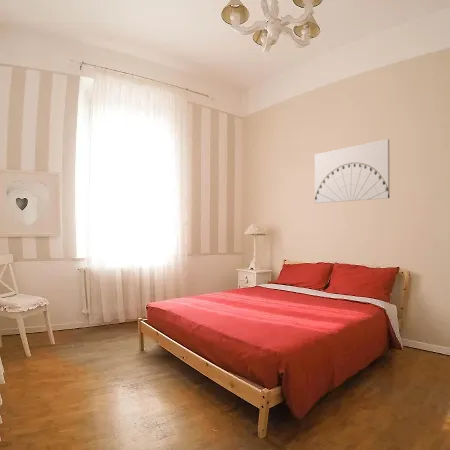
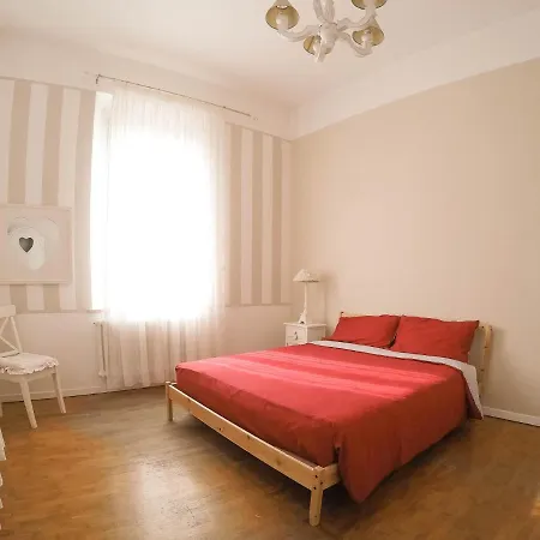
- wall art [314,138,391,204]
